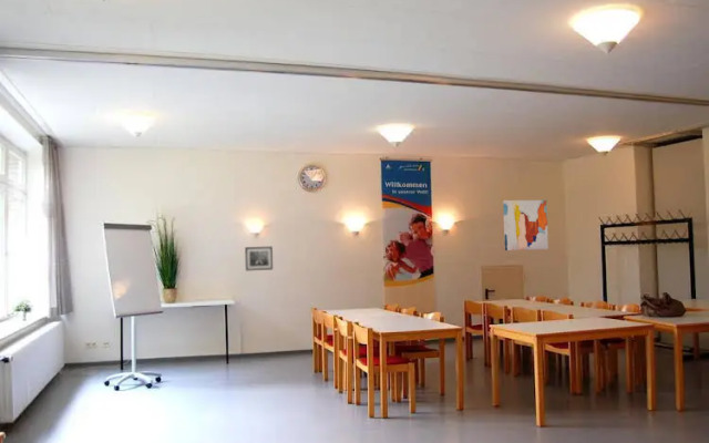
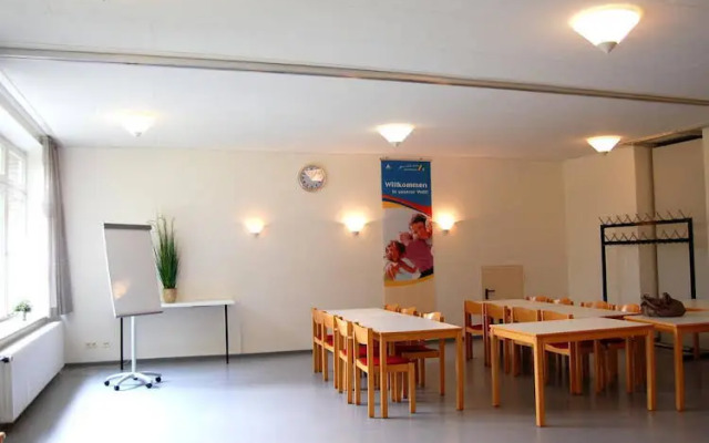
- wall art [244,246,274,271]
- wall art [502,199,549,251]
